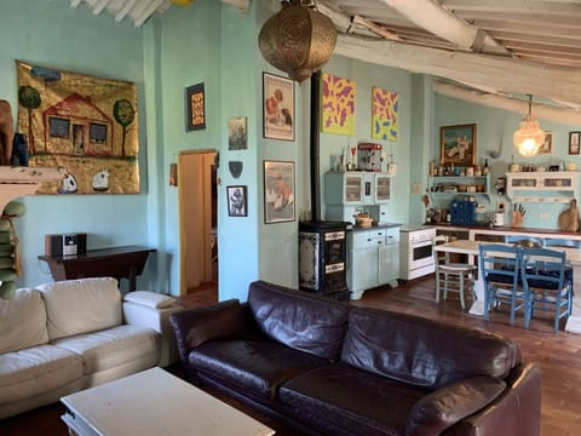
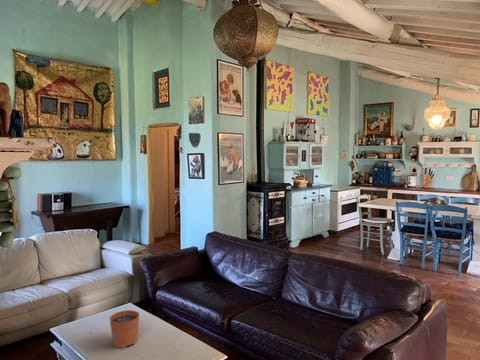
+ plant pot [109,301,140,349]
